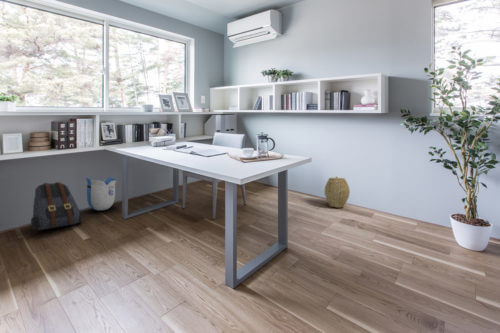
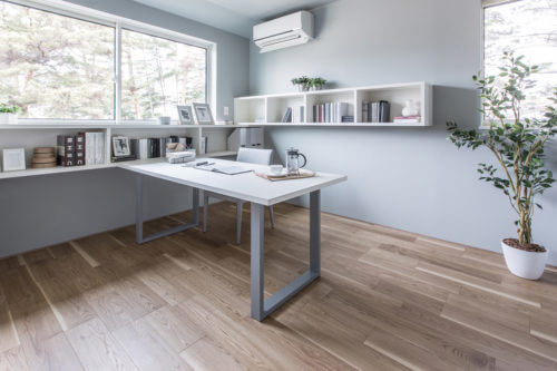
- backpack [30,181,83,231]
- woven basket [323,176,351,208]
- sun visor [85,176,117,211]
